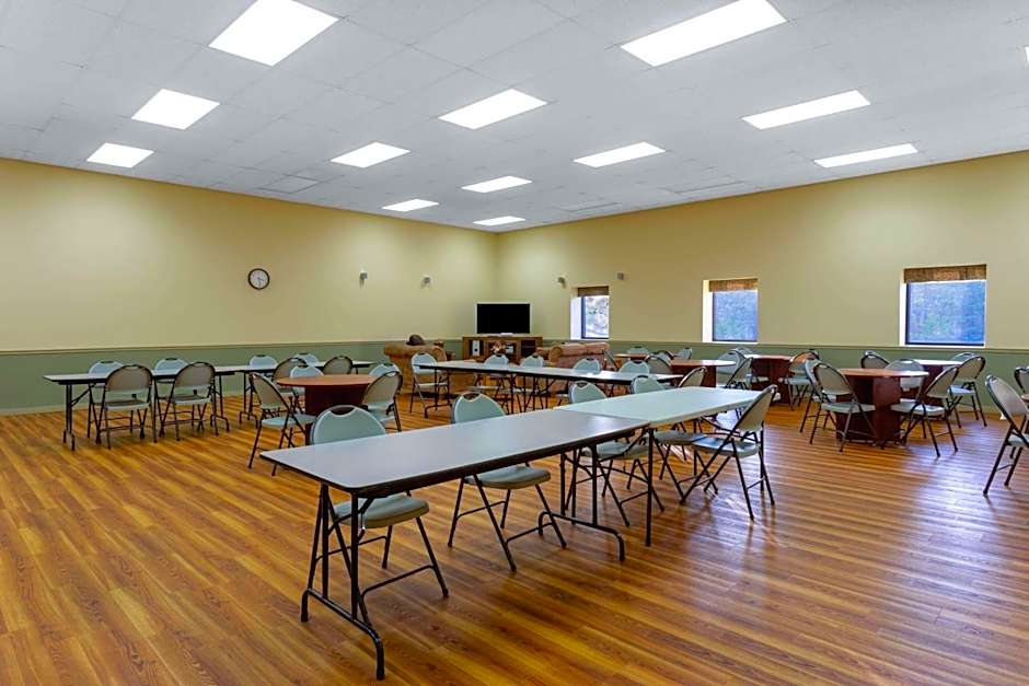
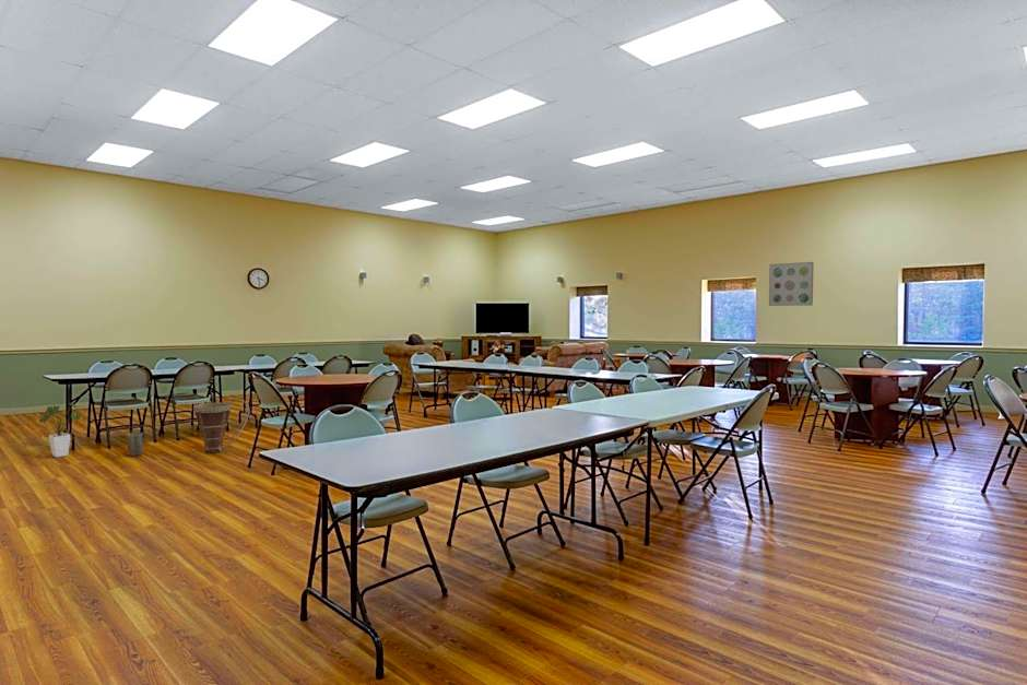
+ house plant [38,402,81,458]
+ plant pot [126,432,145,457]
+ wall art [768,261,815,307]
+ basket [192,397,251,454]
